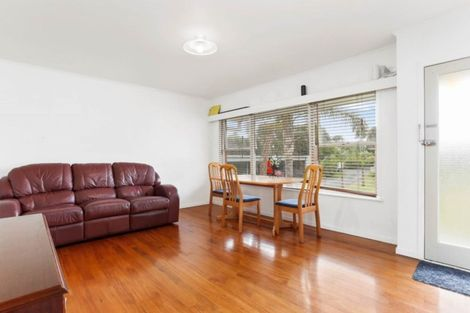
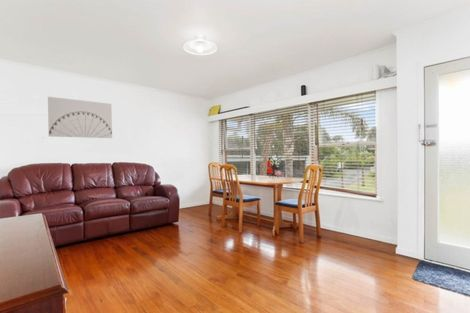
+ wall art [47,96,113,139]
